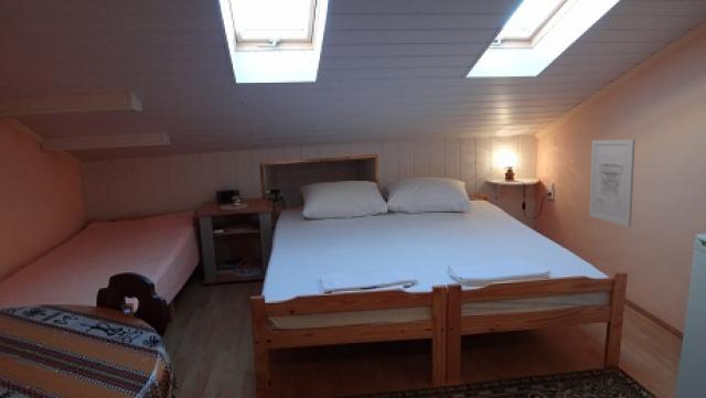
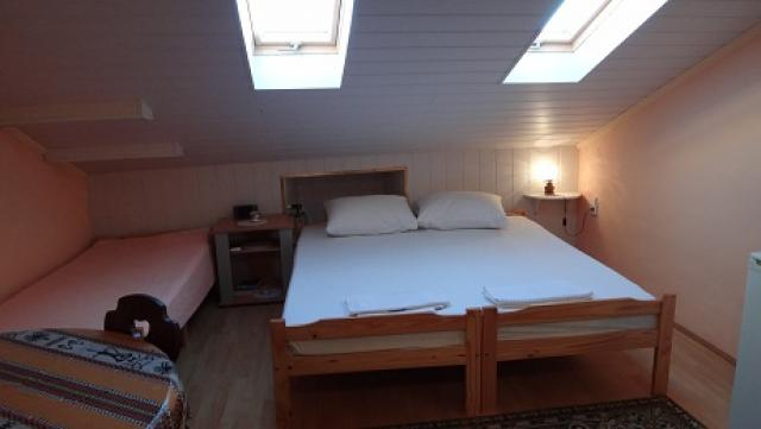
- wall art [588,139,637,227]
